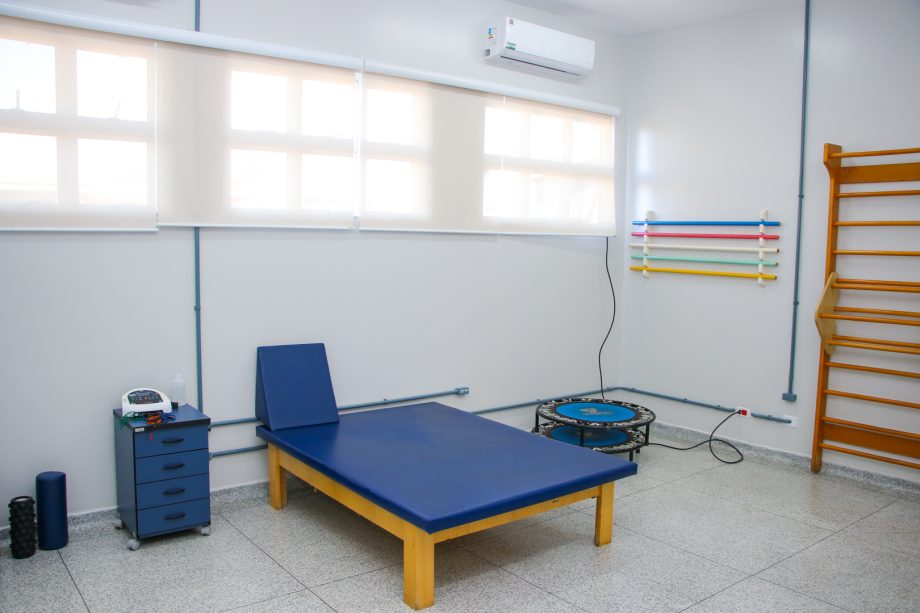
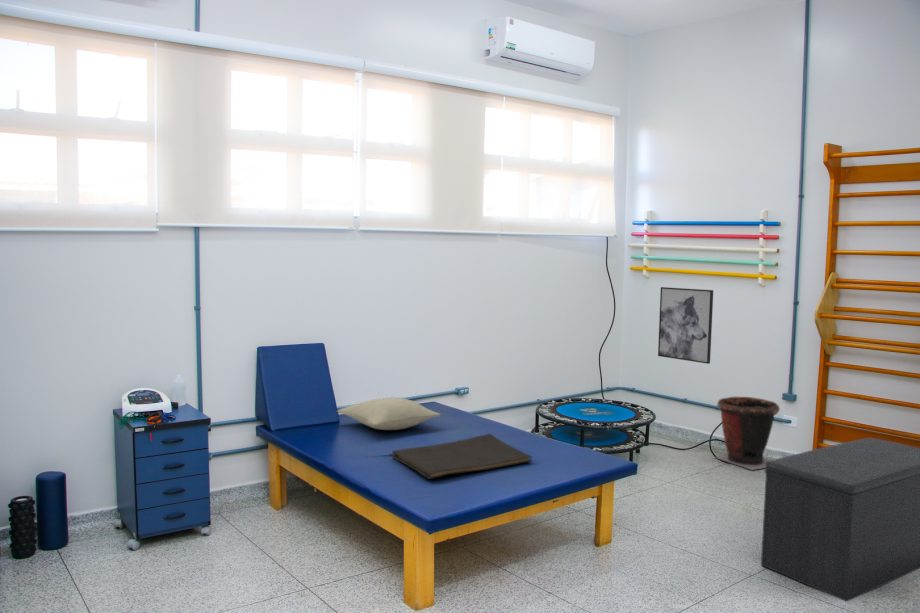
+ hand towel [391,433,533,480]
+ bench [760,437,920,603]
+ wall art [657,286,714,365]
+ waste bin [714,396,781,471]
+ pillow [336,396,442,431]
